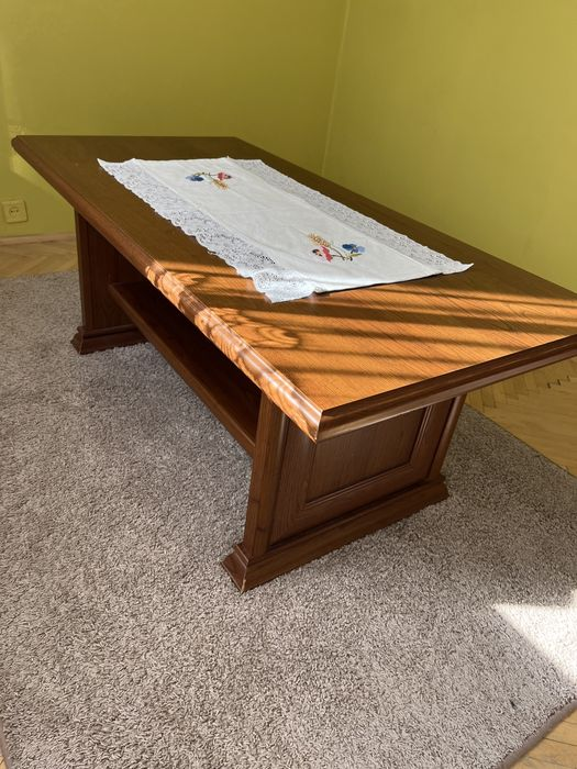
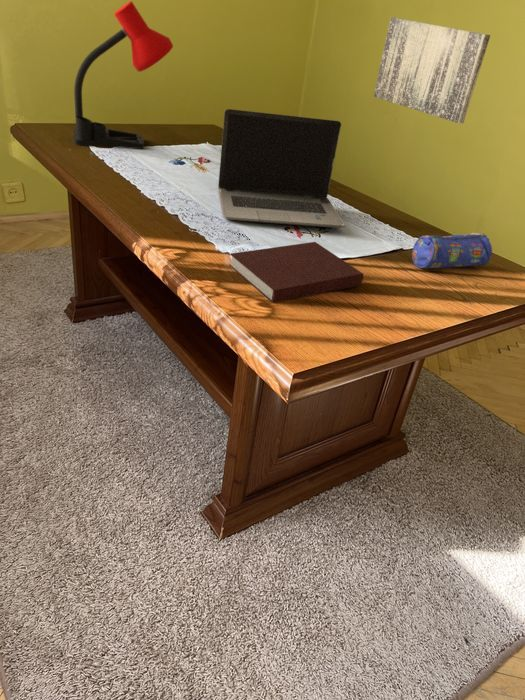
+ desk lamp [73,0,174,150]
+ notebook [229,241,364,304]
+ wall art [373,16,491,124]
+ pencil case [411,232,493,269]
+ laptop computer [217,108,346,229]
